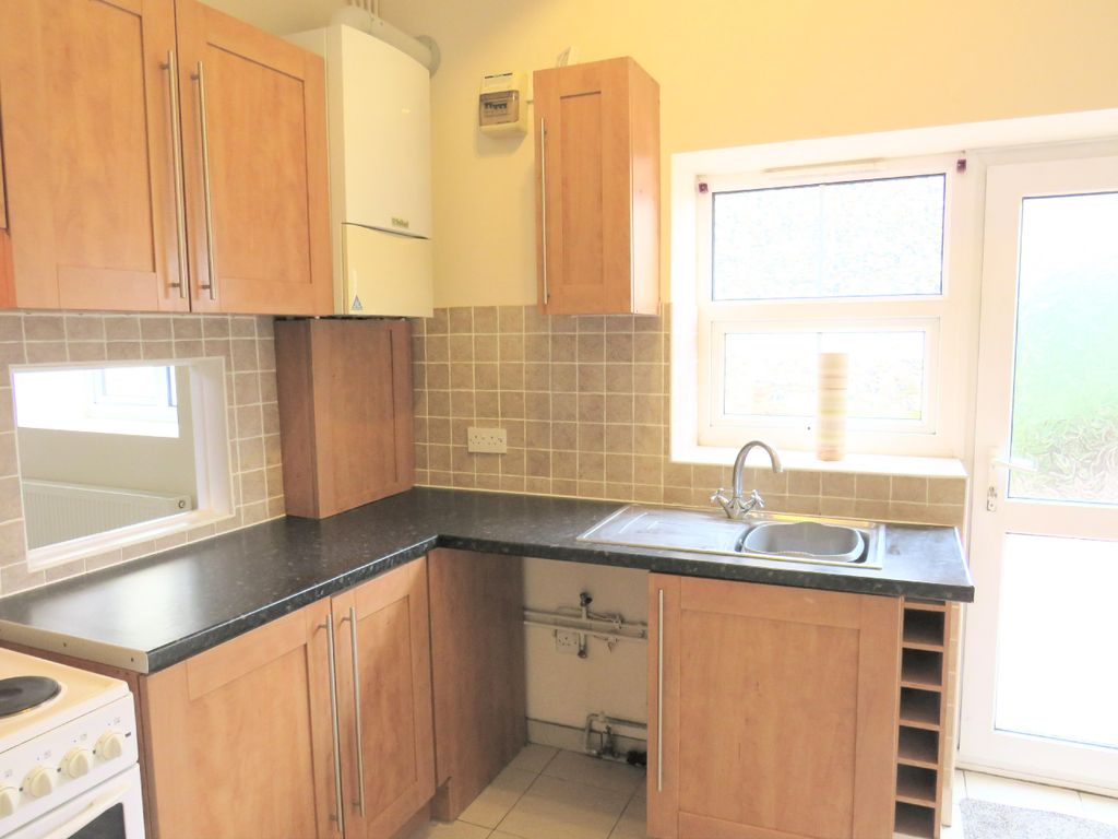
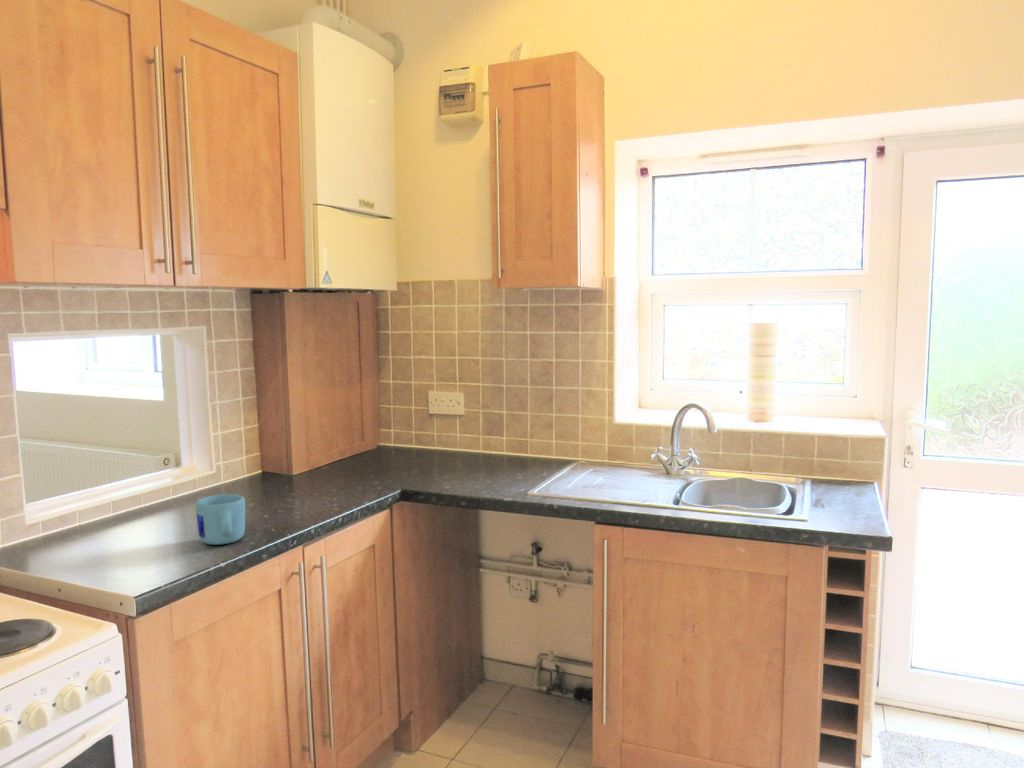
+ mug [195,493,246,546]
